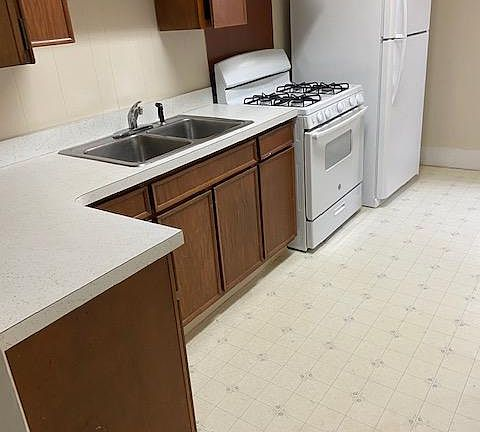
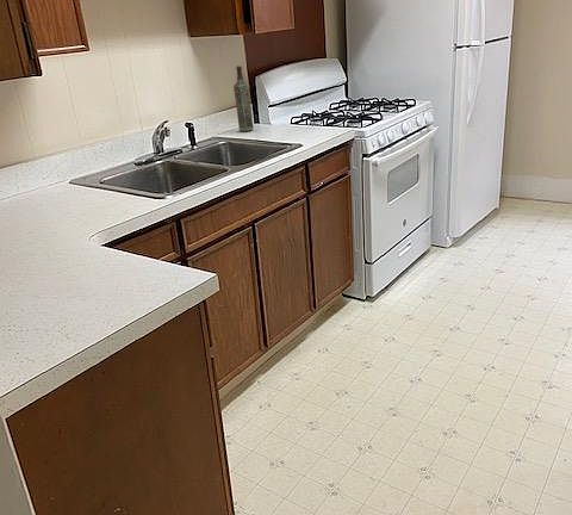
+ bottle [232,64,255,132]
